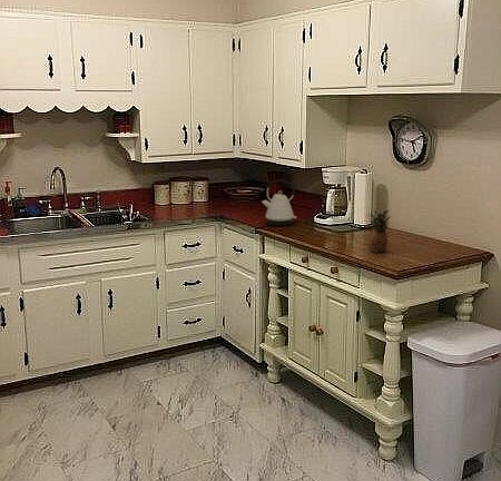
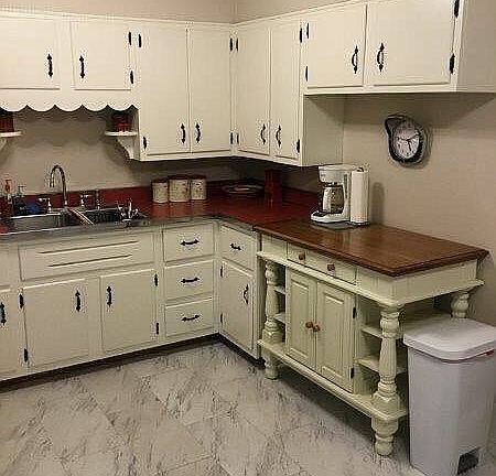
- fruit [365,208,392,254]
- kettle [261,178,297,227]
